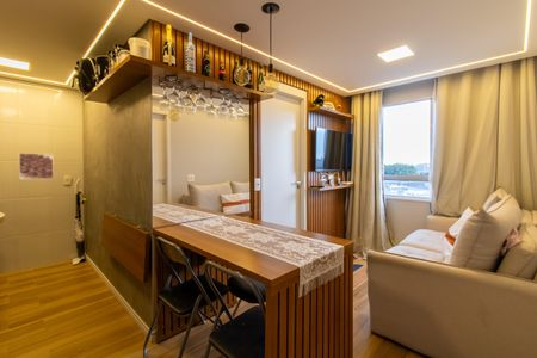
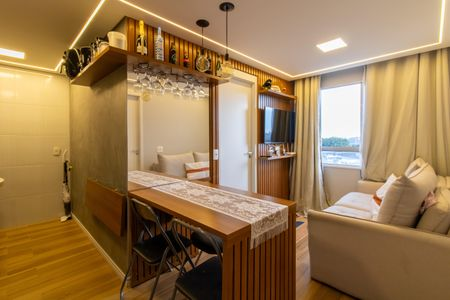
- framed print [18,152,55,180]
